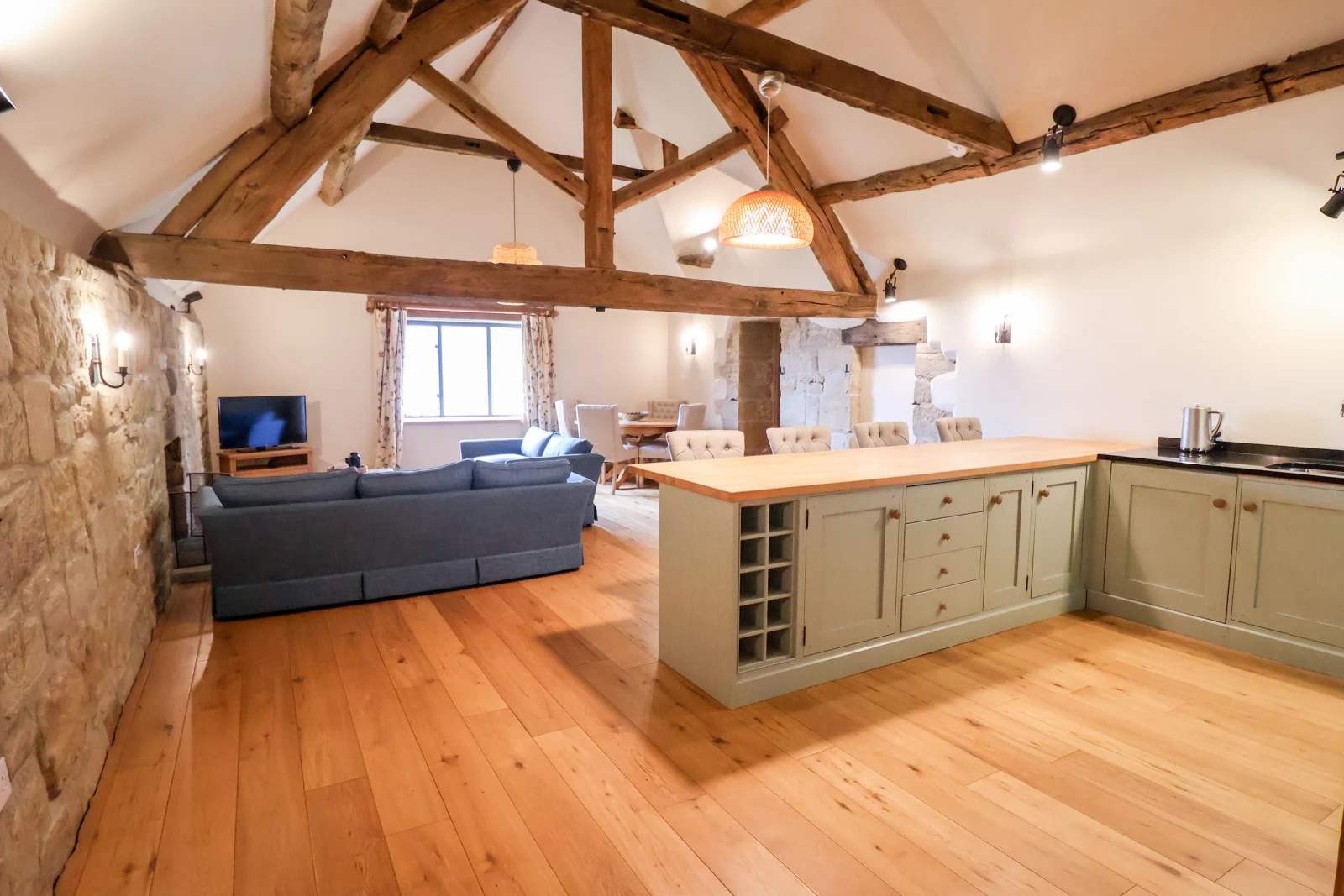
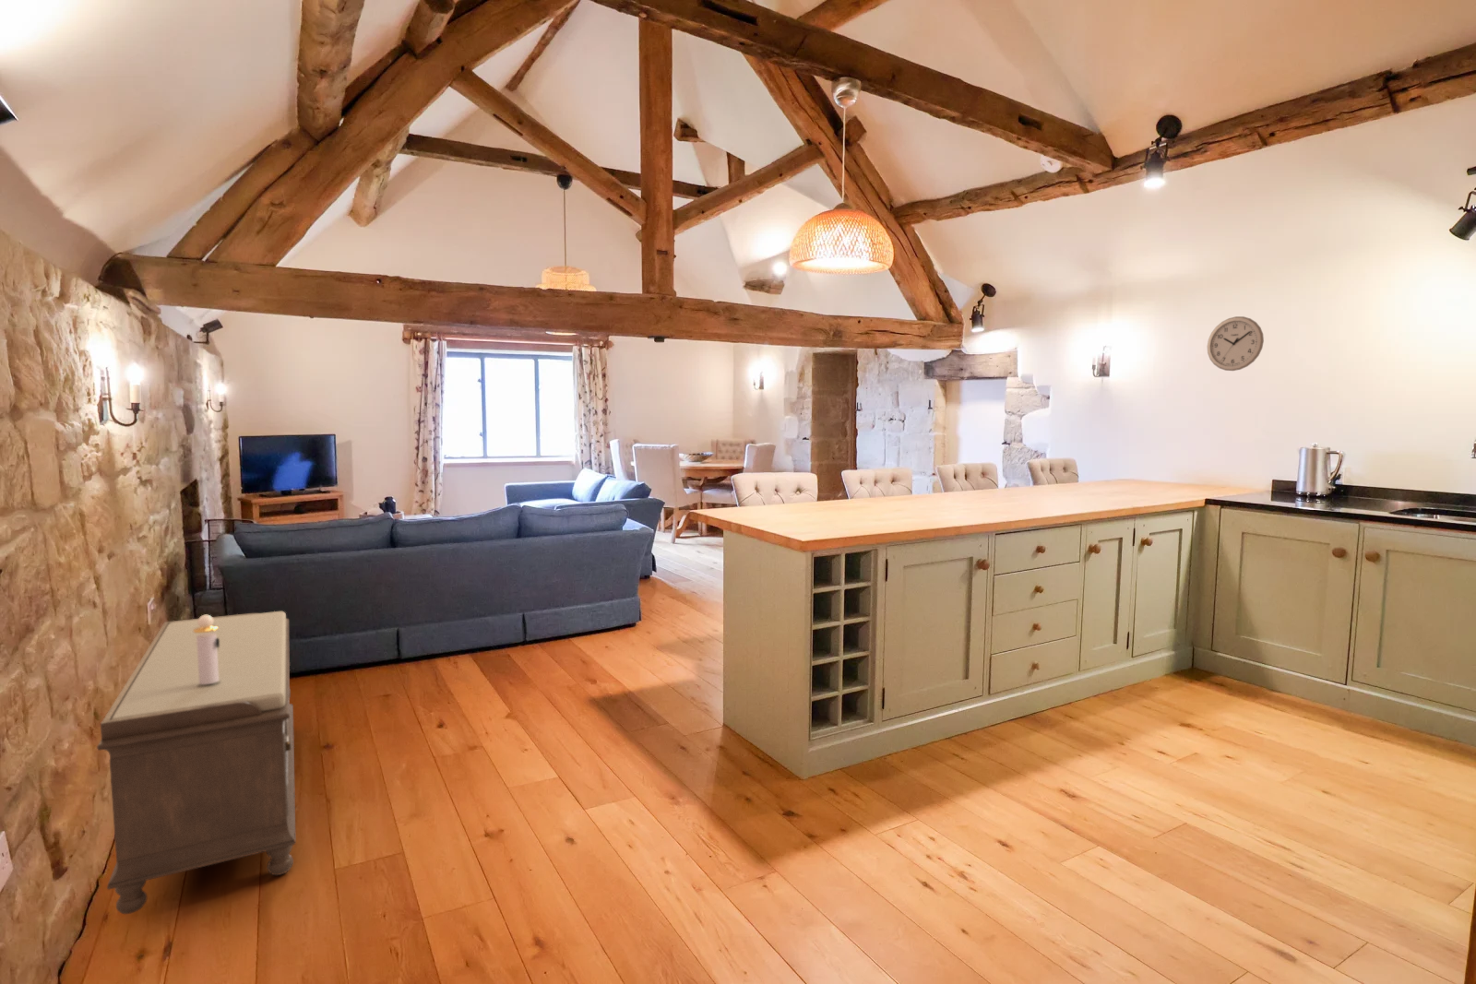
+ bench [96,611,297,915]
+ wall clock [1207,315,1265,371]
+ perfume bottle [193,614,220,684]
